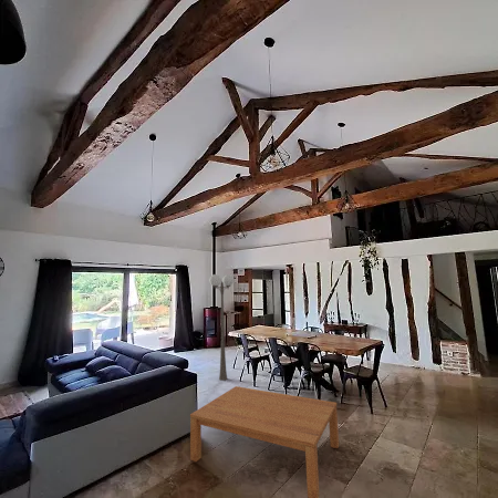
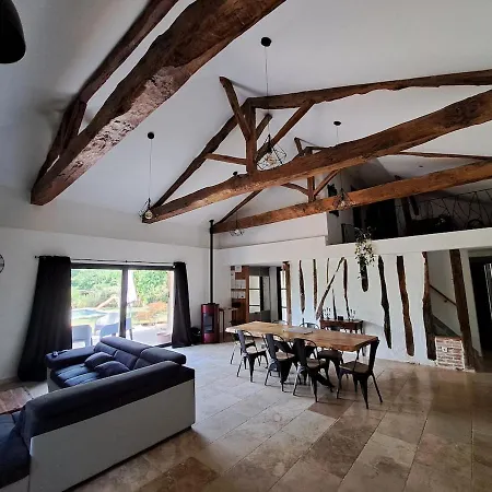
- floor lamp [208,273,235,382]
- coffee table [189,385,340,498]
